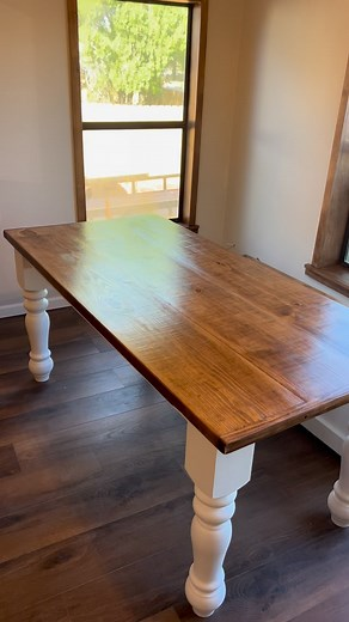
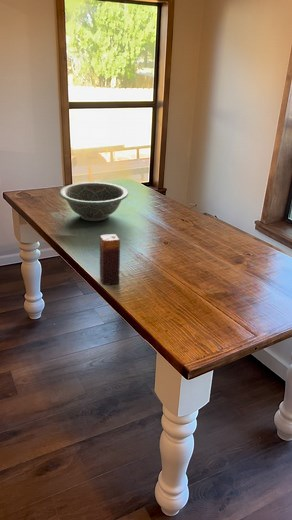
+ decorative bowl [58,181,129,222]
+ candle [99,233,121,286]
